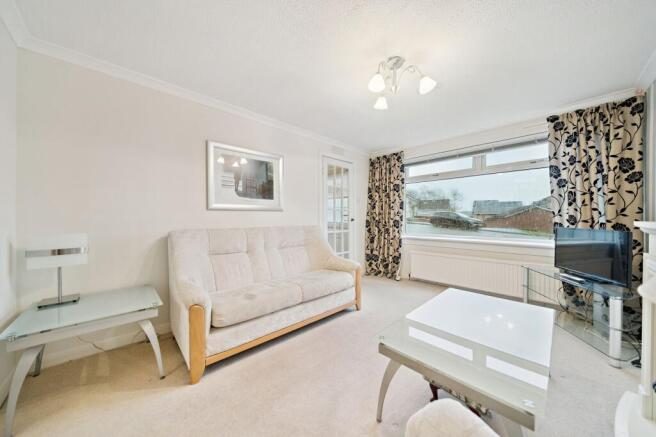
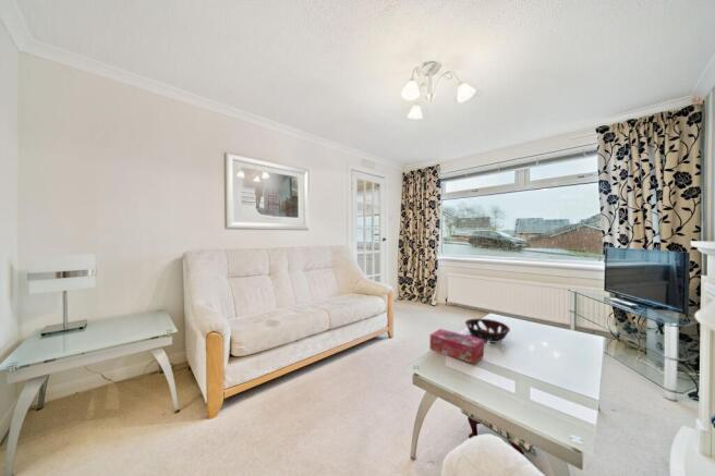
+ tissue box [428,328,485,365]
+ decorative bowl [464,318,511,343]
